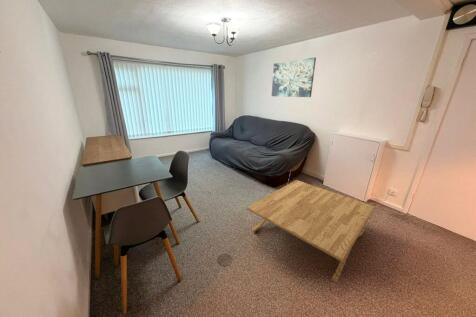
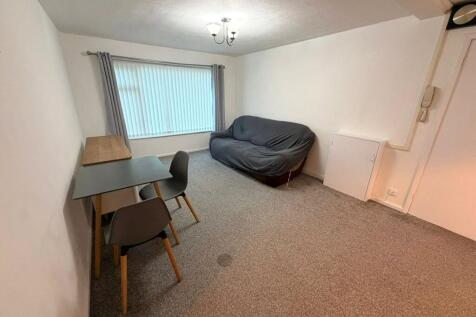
- wall art [271,56,317,98]
- coffee table [246,179,376,283]
